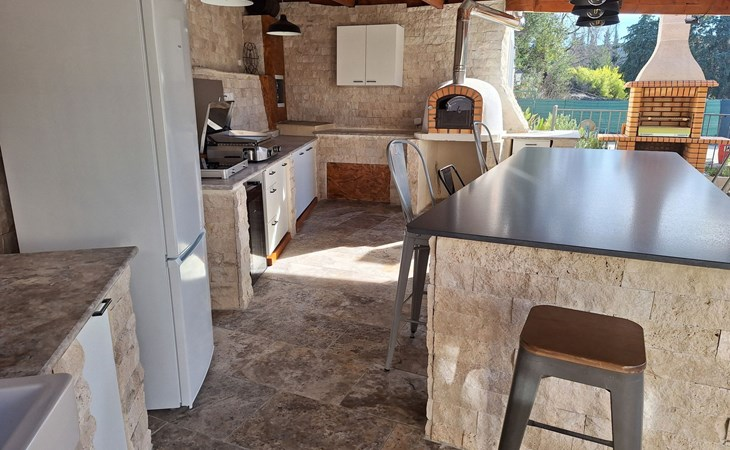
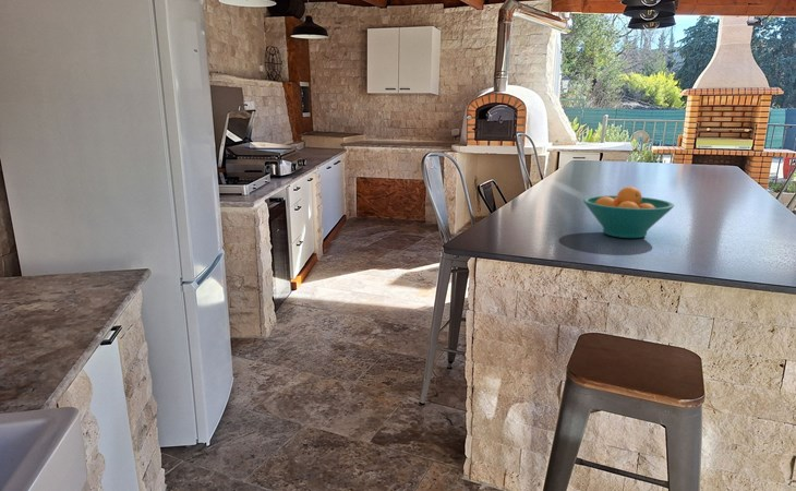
+ fruit bowl [582,185,675,239]
